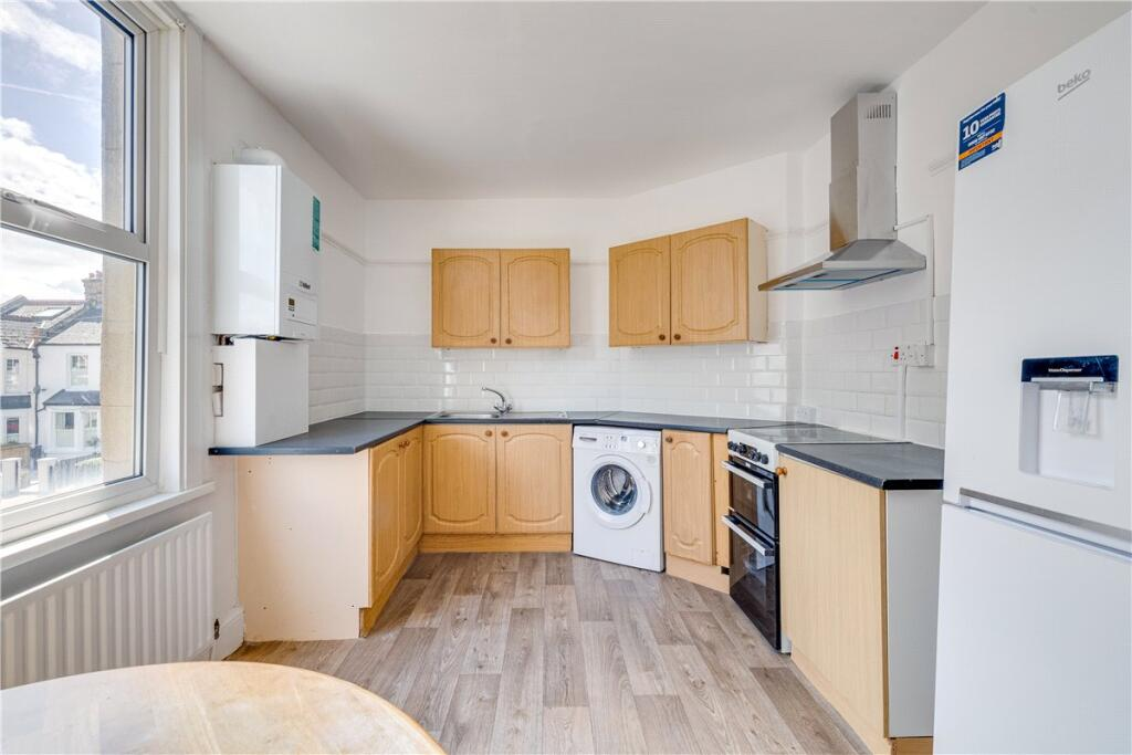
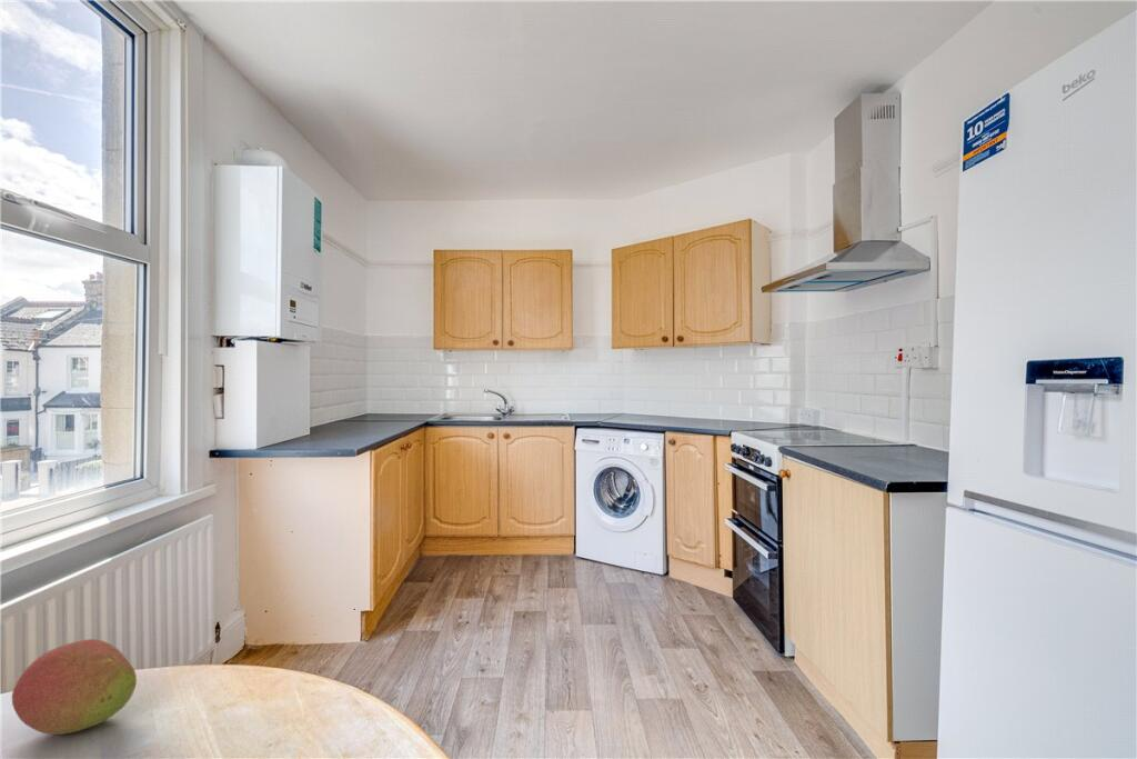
+ fruit [11,638,138,736]
